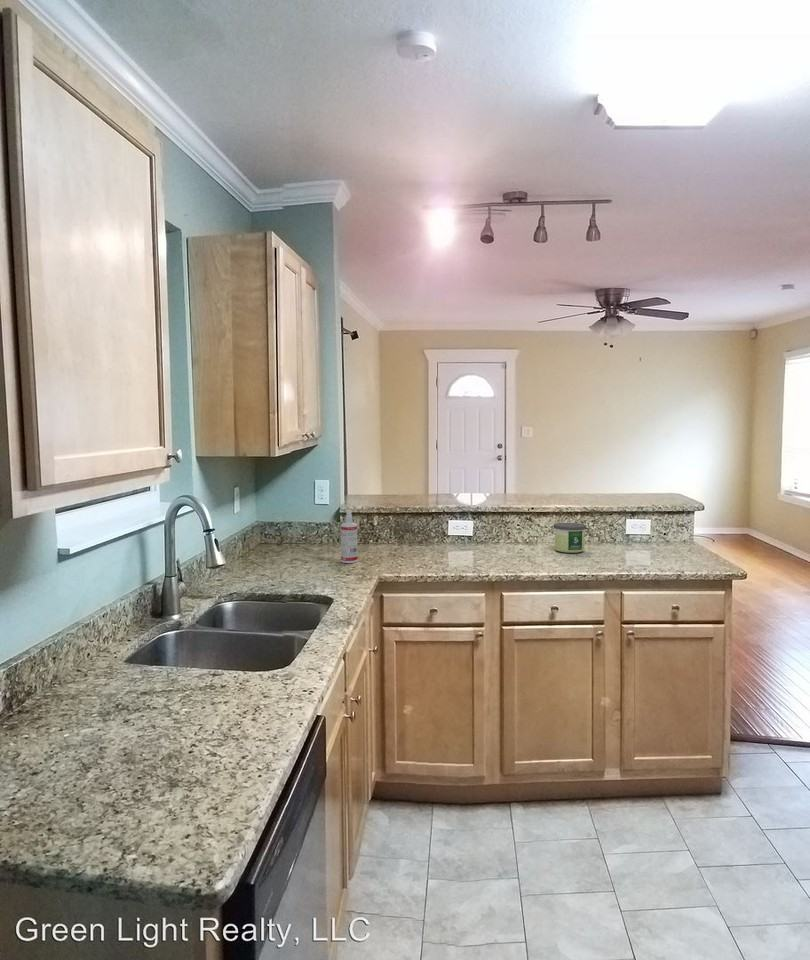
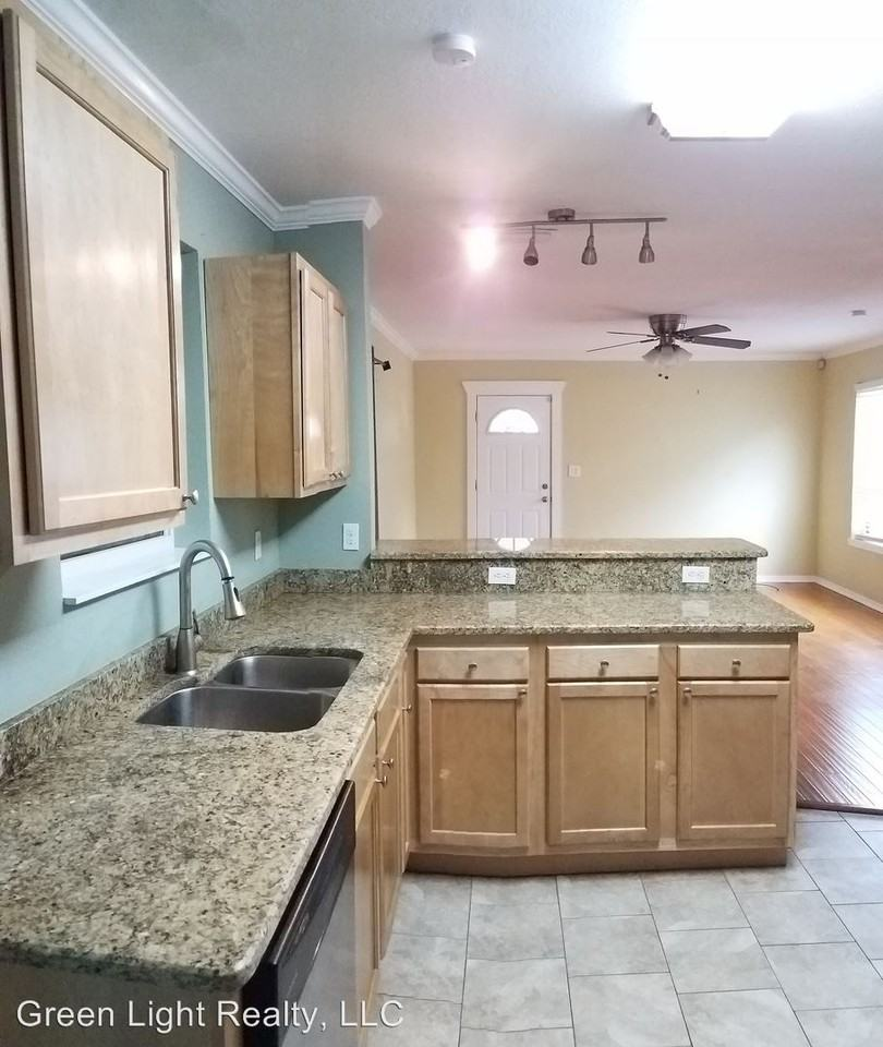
- spray bottle [340,509,359,564]
- candle [553,522,587,554]
